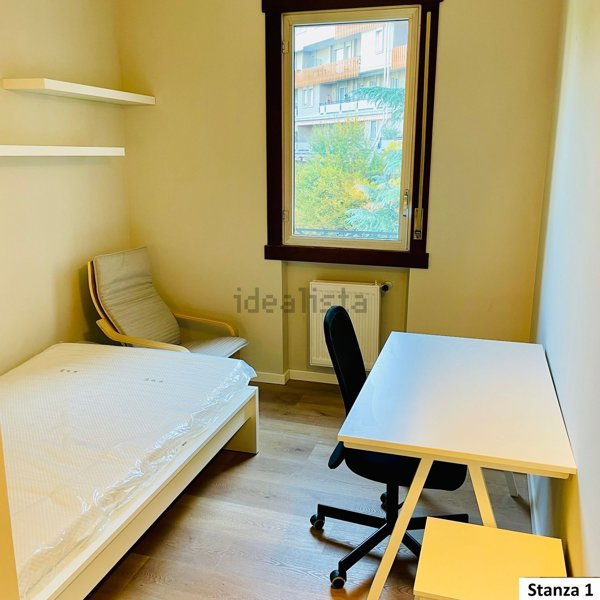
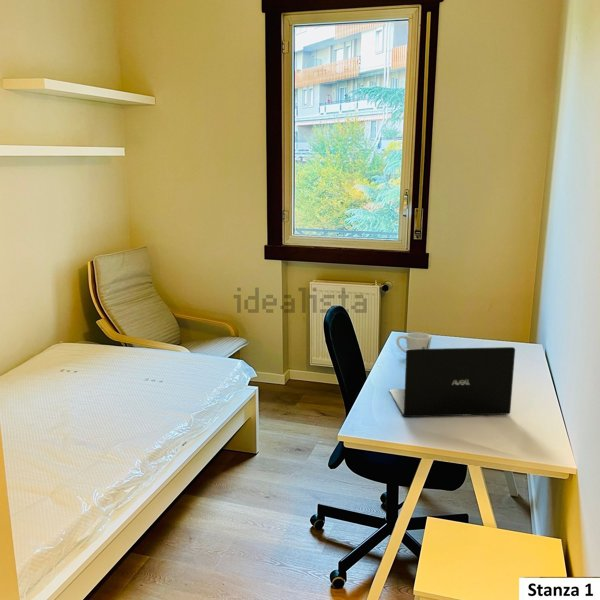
+ mug [395,331,433,354]
+ laptop [388,346,516,418]
